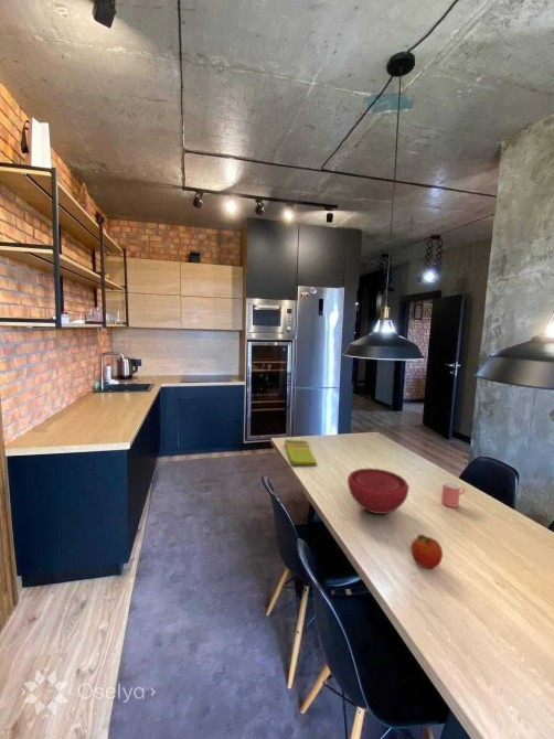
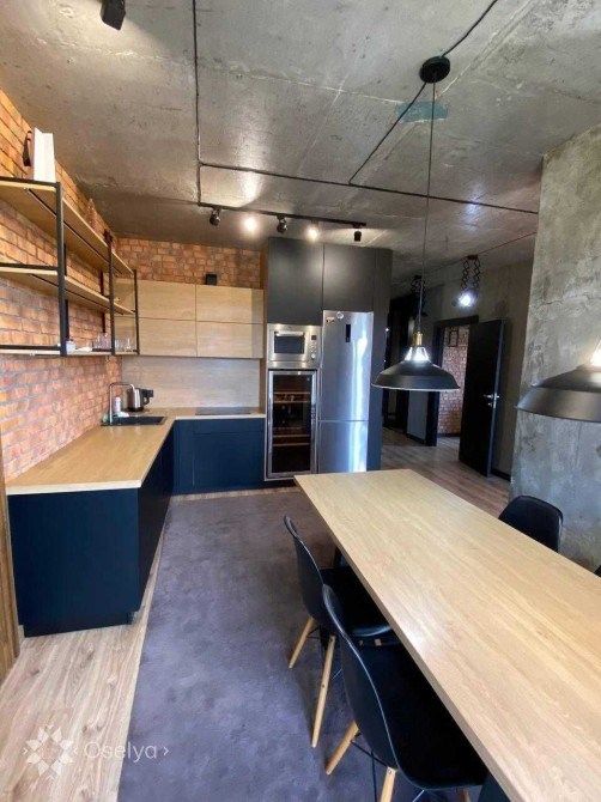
- dish towel [284,438,318,465]
- cup [440,480,466,508]
- fruit [409,534,444,569]
- bowl [347,468,411,515]
